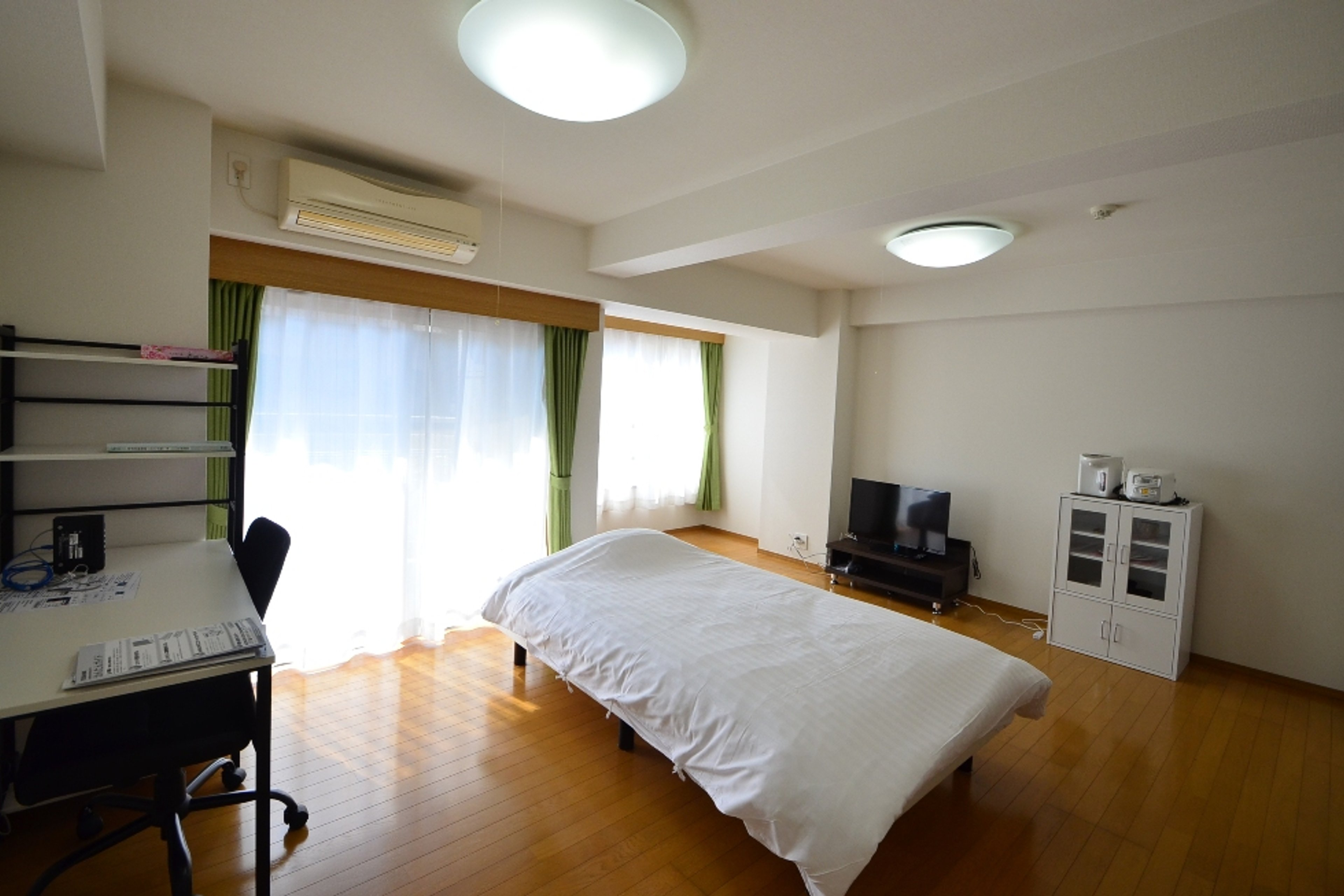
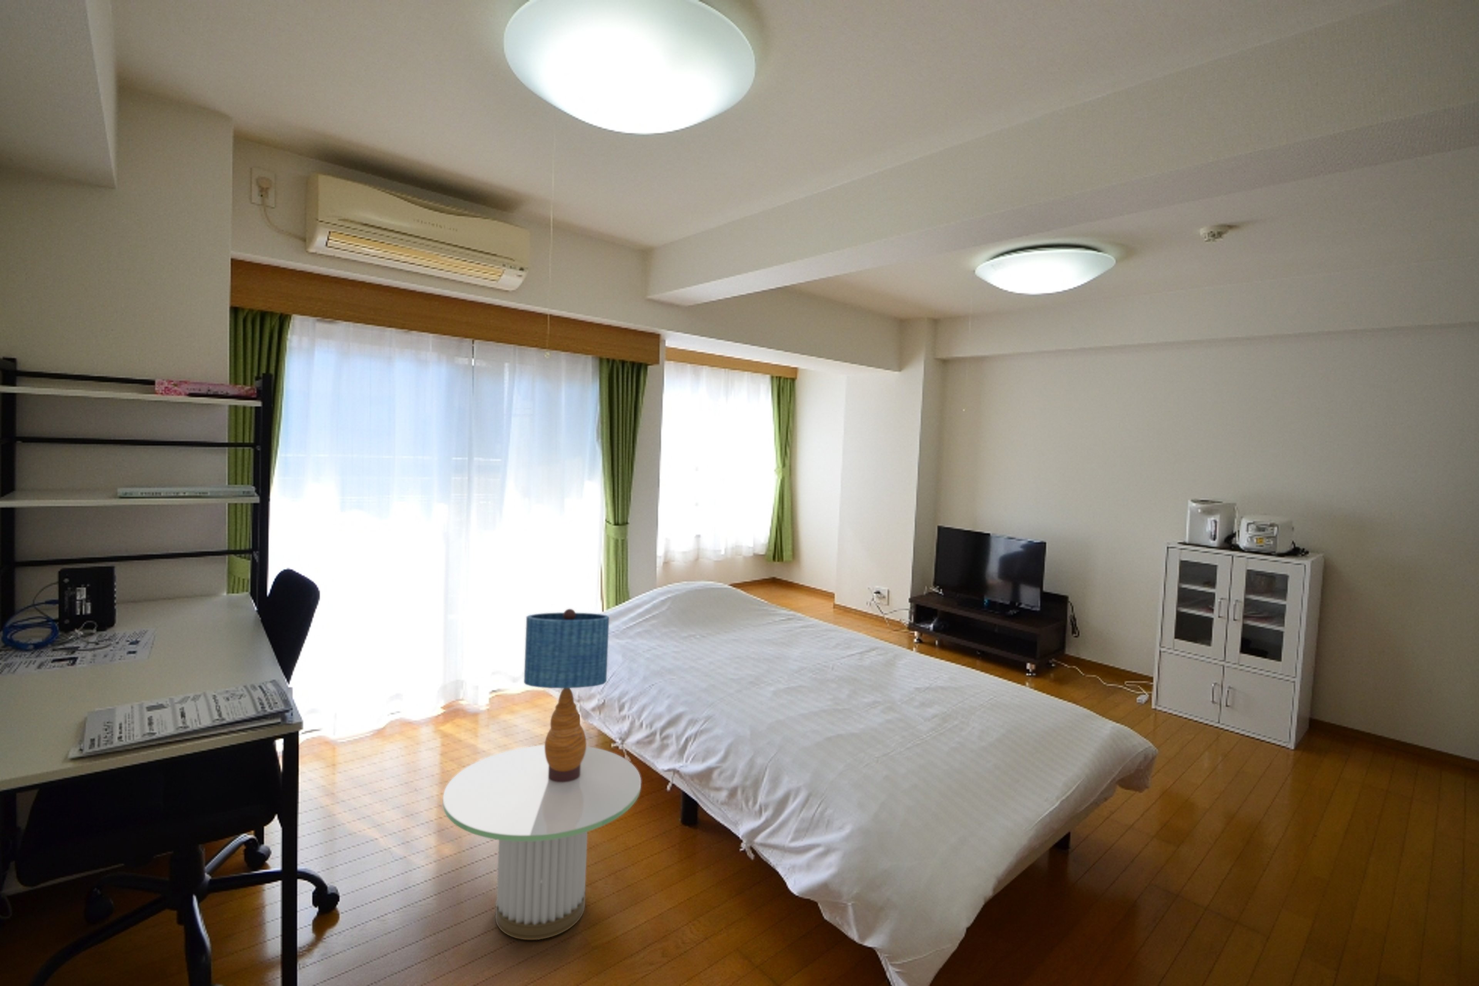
+ side table [442,745,642,940]
+ table lamp [524,609,610,782]
